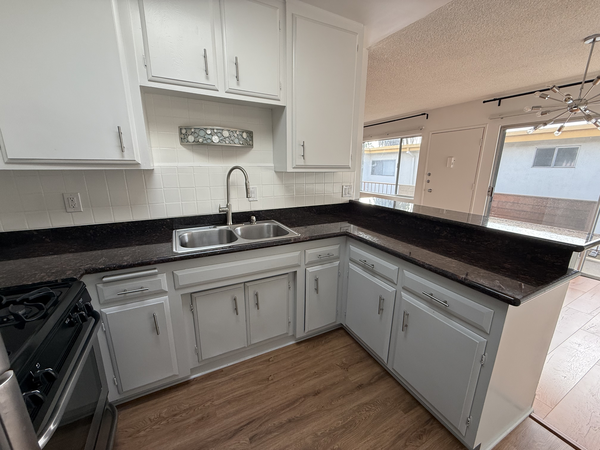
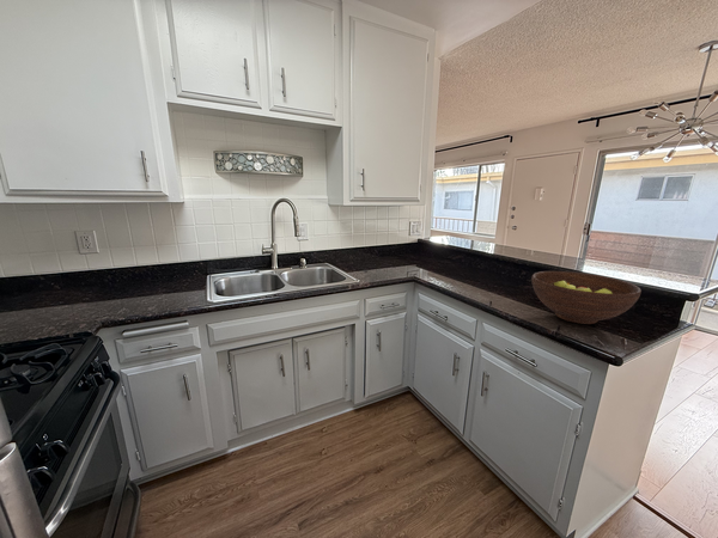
+ fruit bowl [531,270,643,325]
